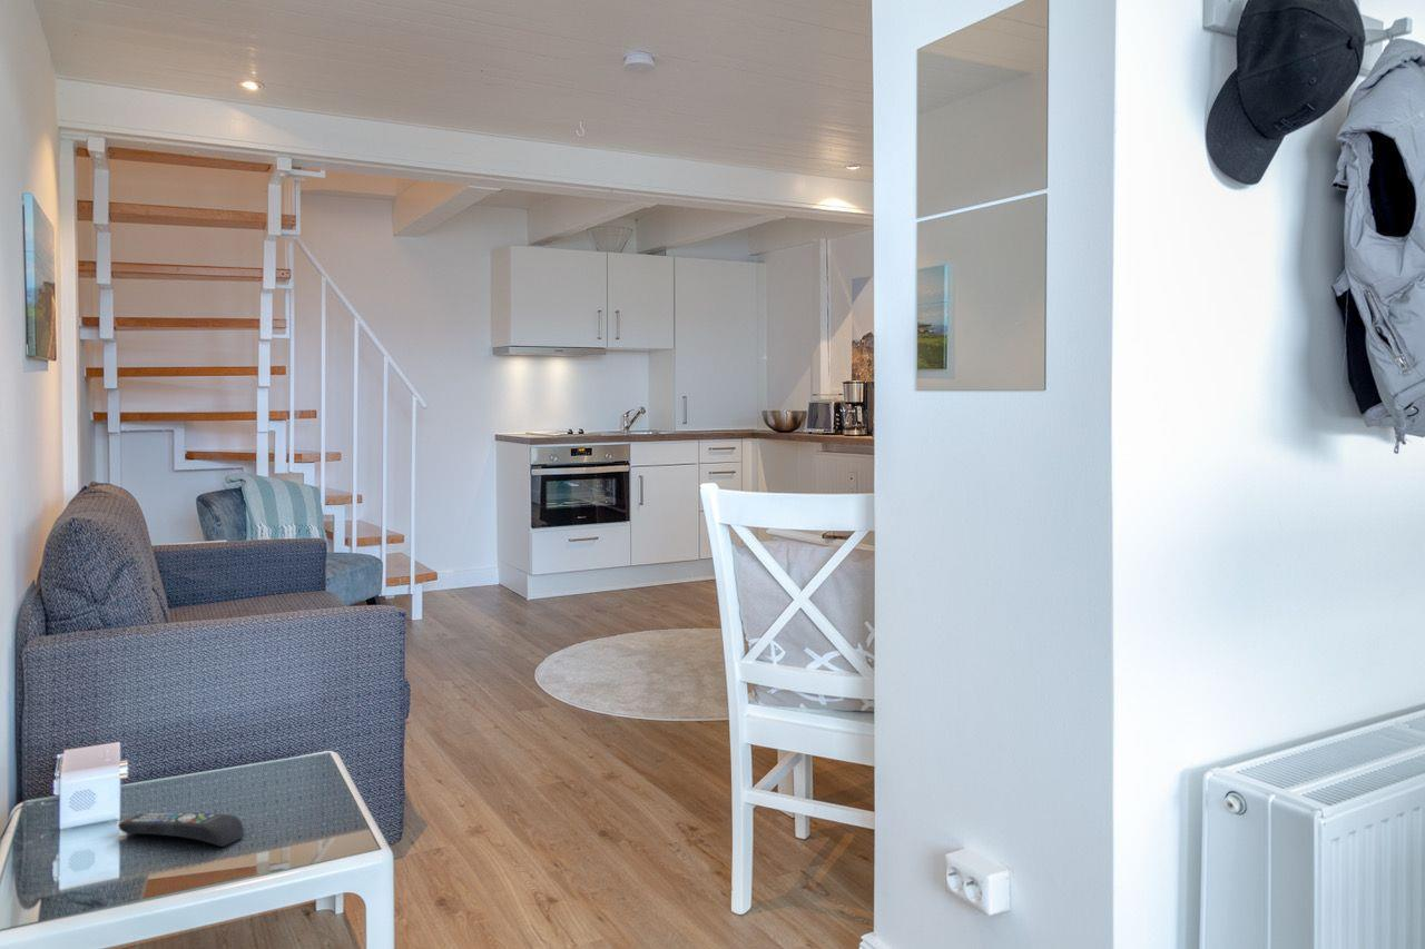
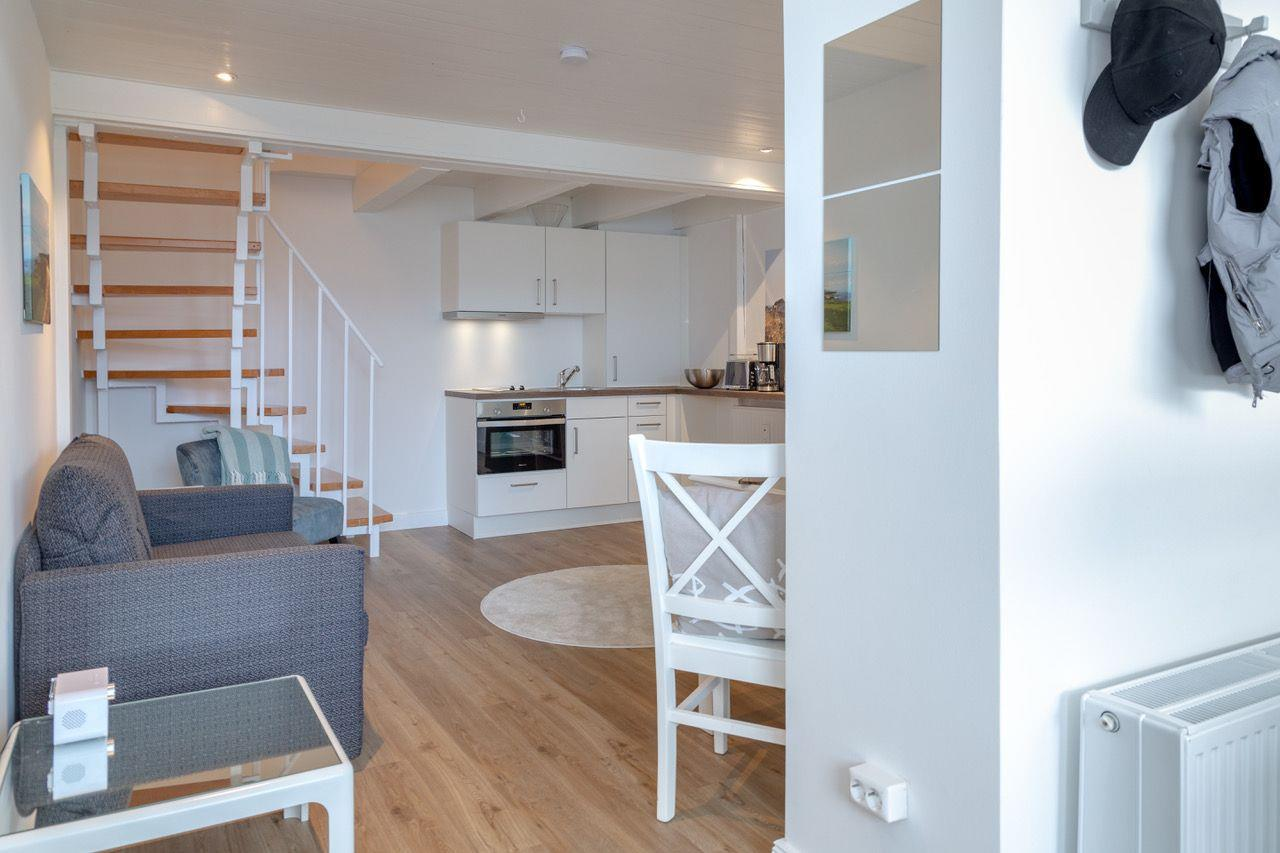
- remote control [117,811,245,848]
